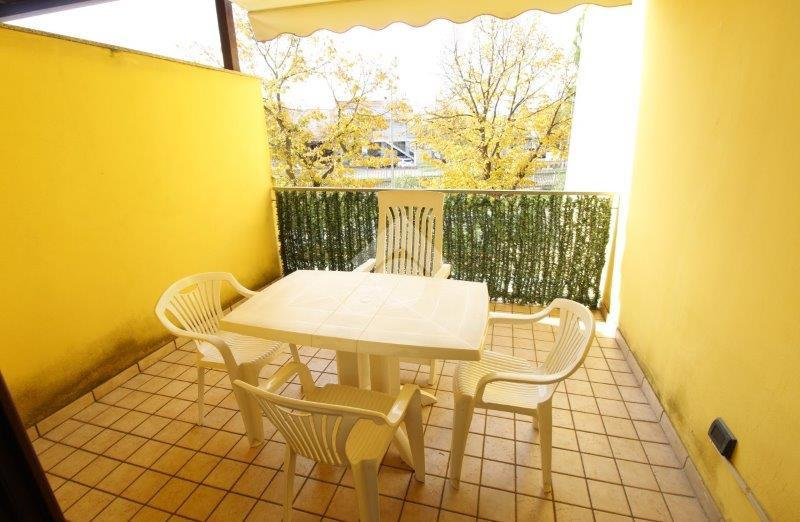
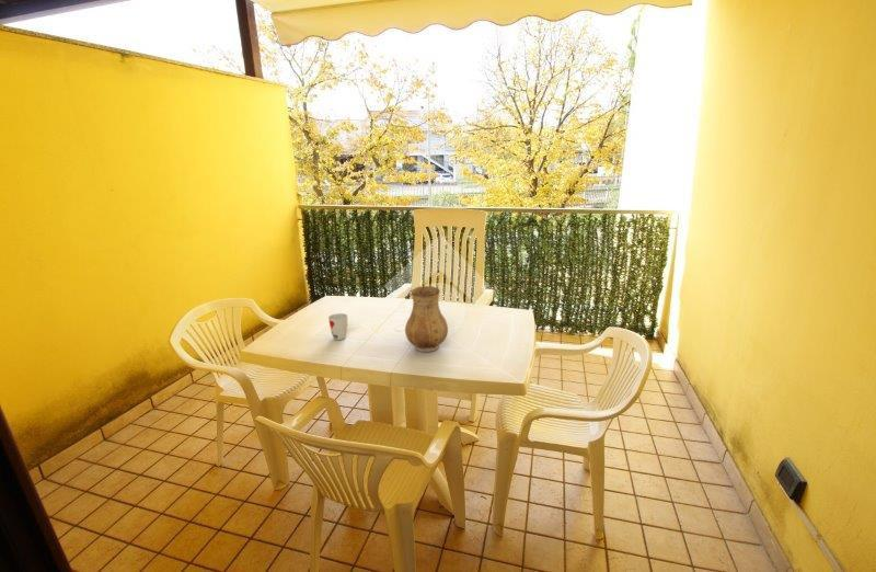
+ cup [327,312,348,341]
+ ceramic pitcher [404,285,449,353]
